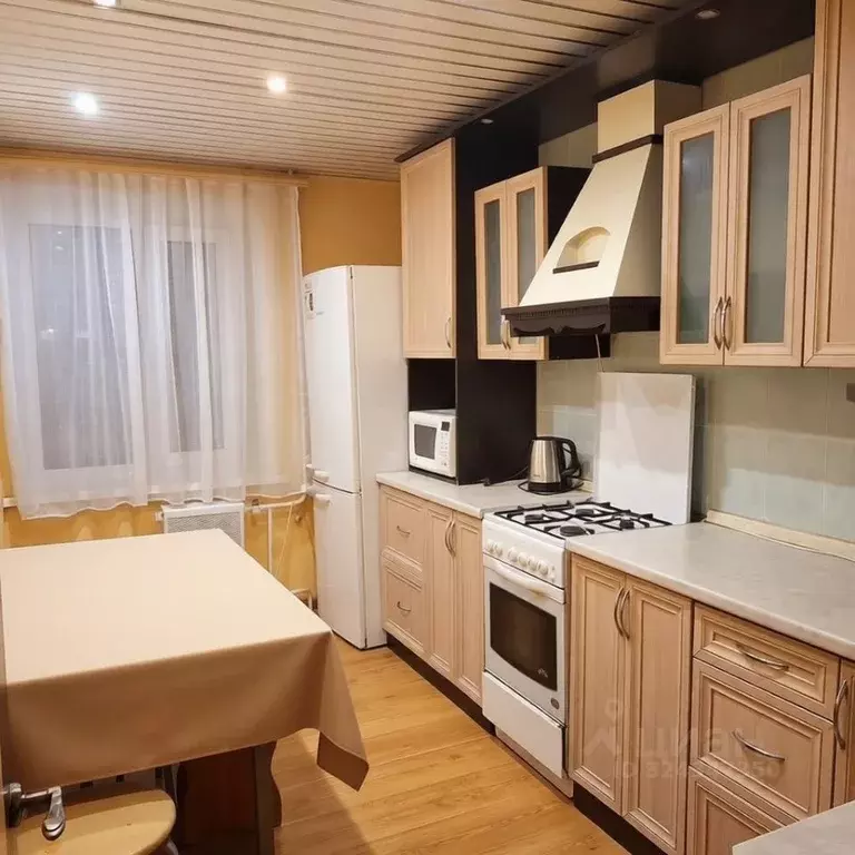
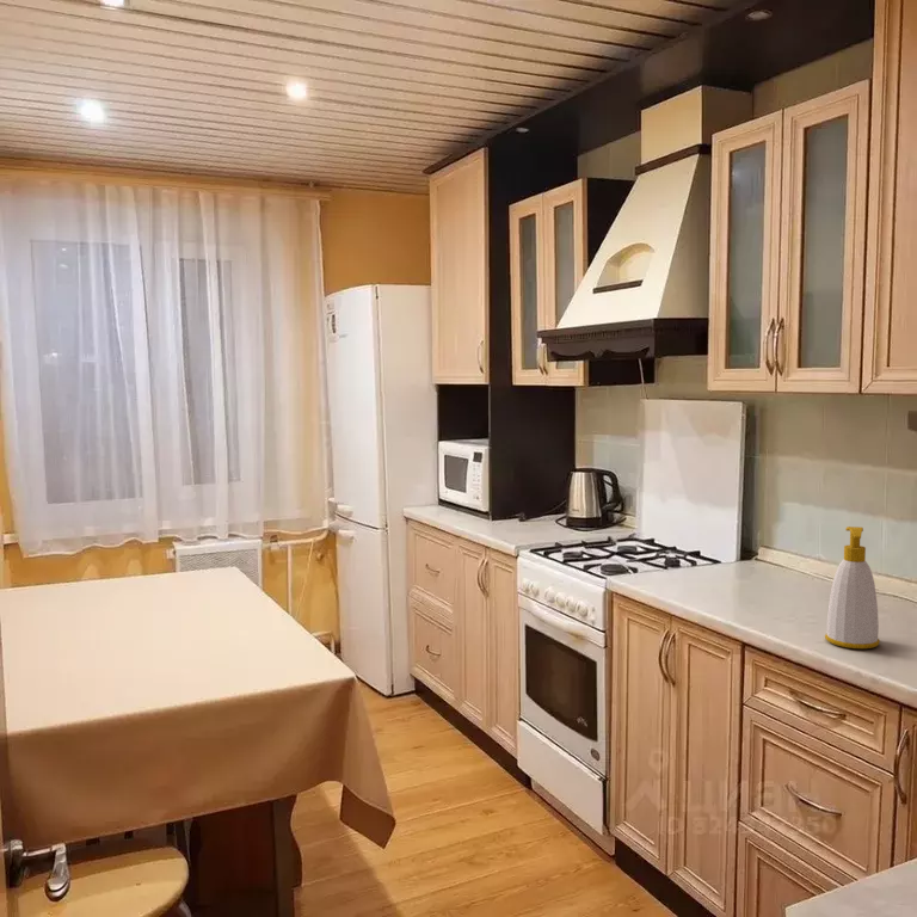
+ soap bottle [824,525,881,650]
